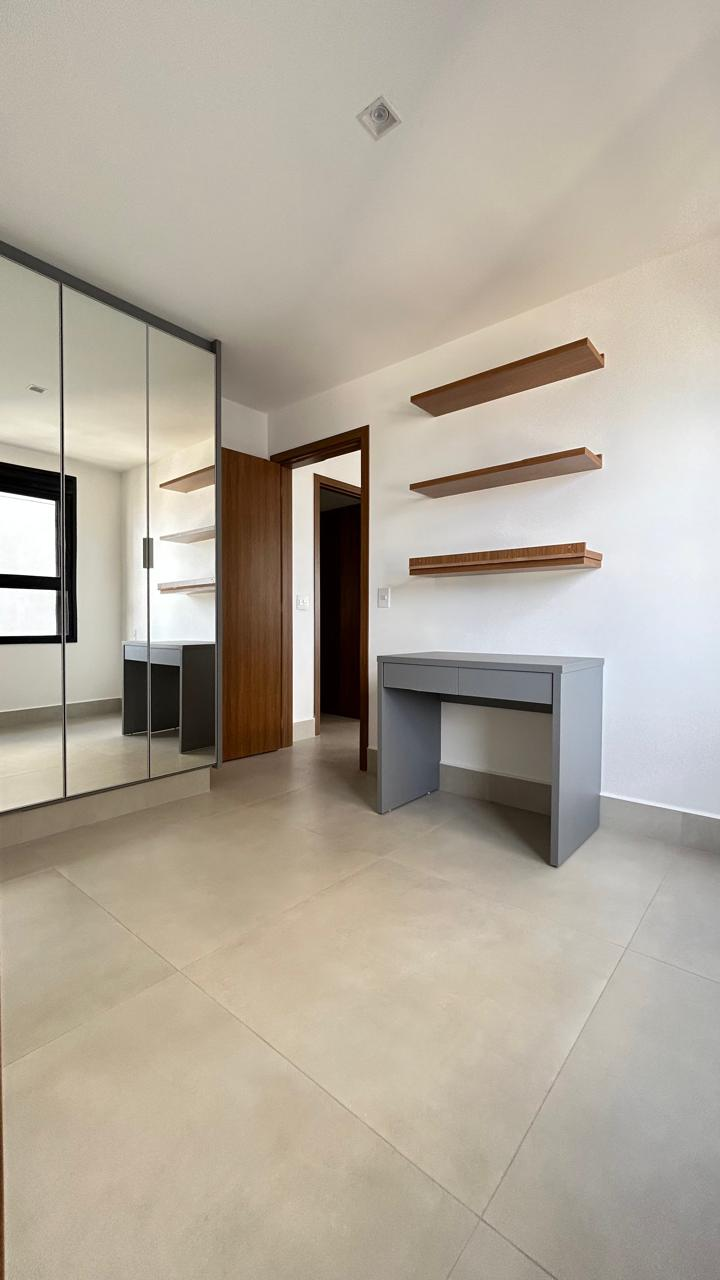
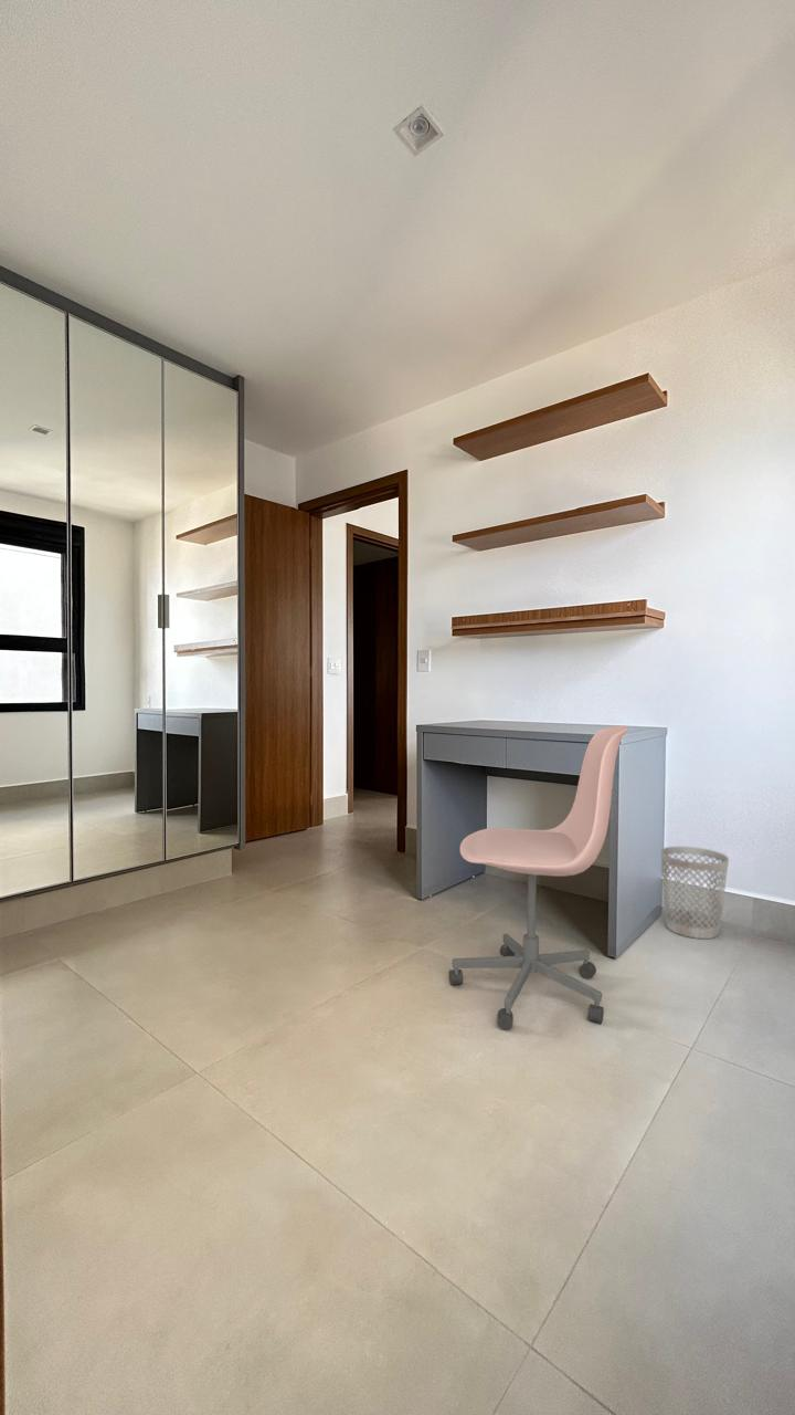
+ office chair [448,725,629,1031]
+ wastebasket [660,846,730,940]
